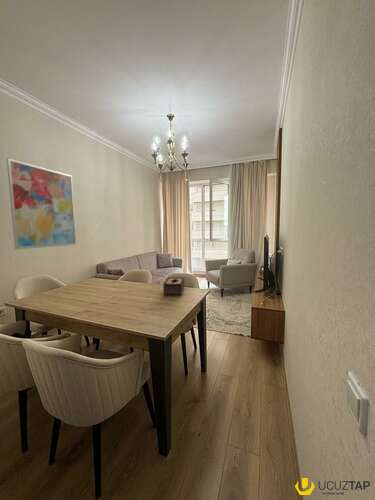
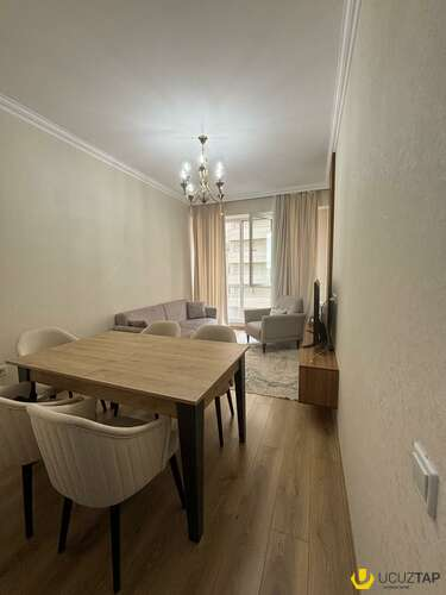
- tissue box [162,276,185,296]
- wall art [6,157,77,250]
